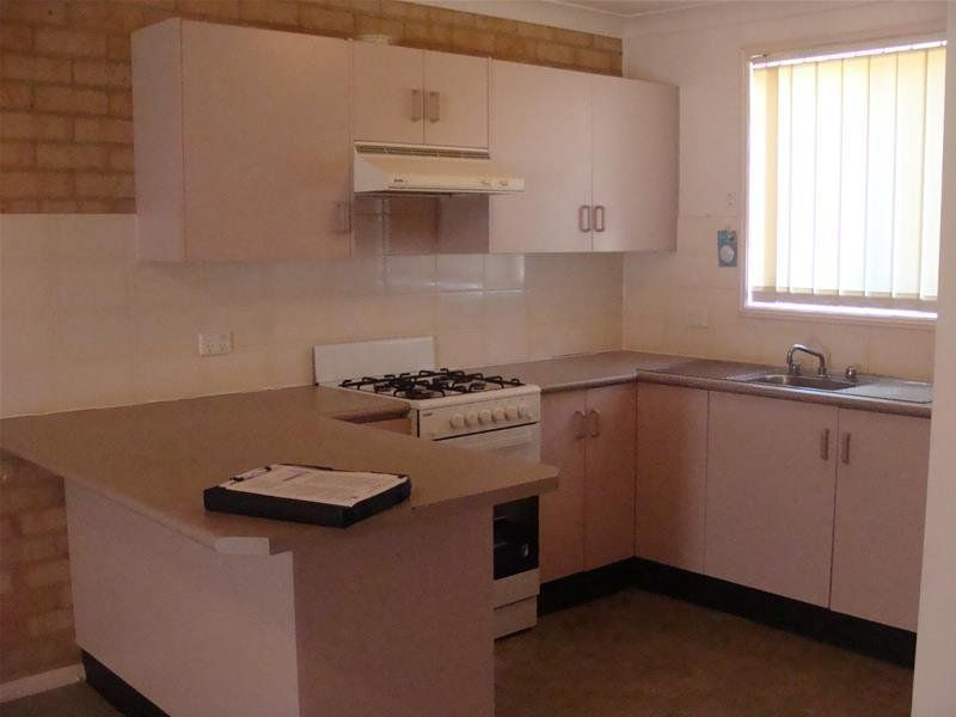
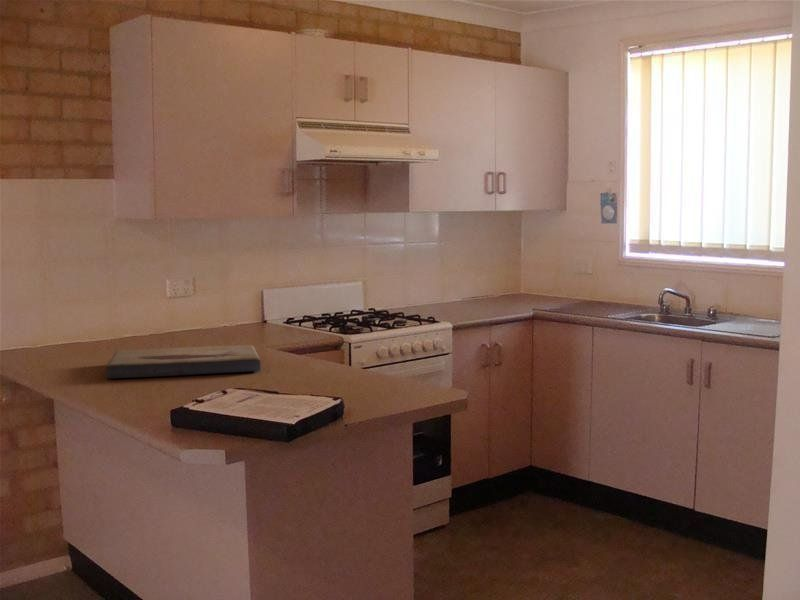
+ fish fossil [106,344,262,380]
